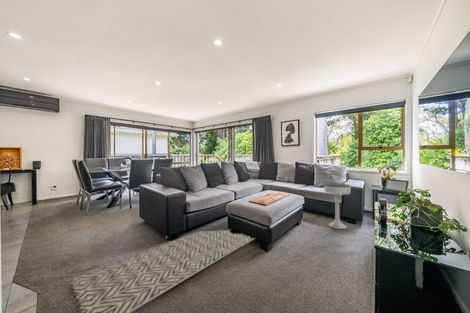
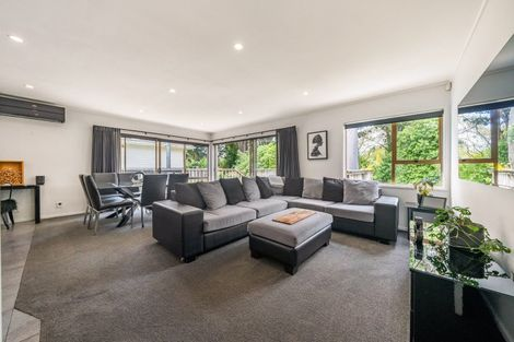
- rug [68,229,255,313]
- stool [323,182,352,230]
